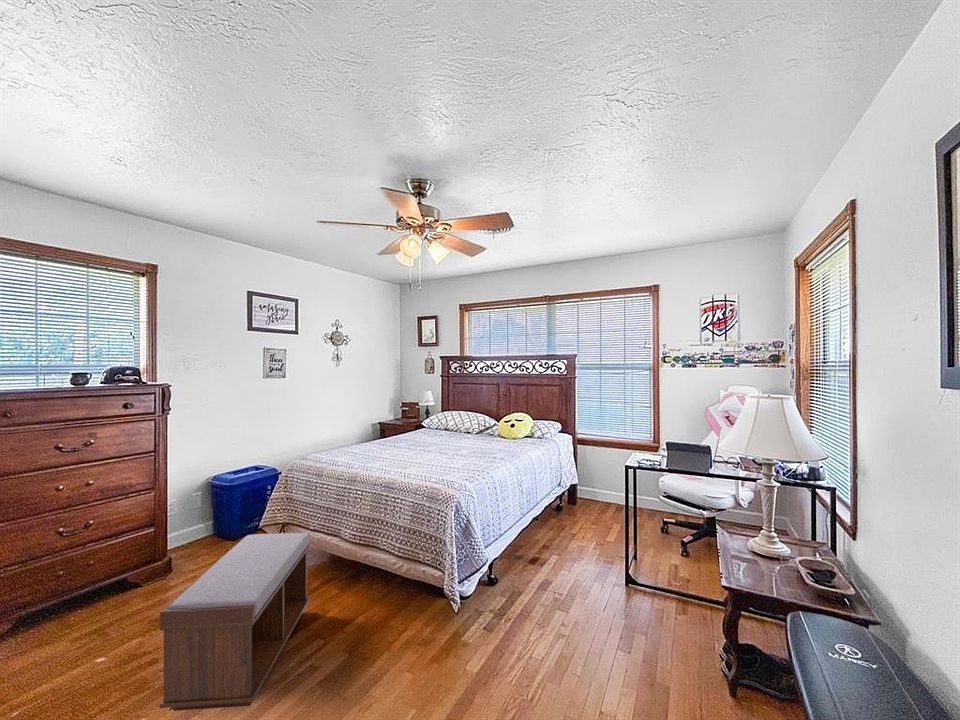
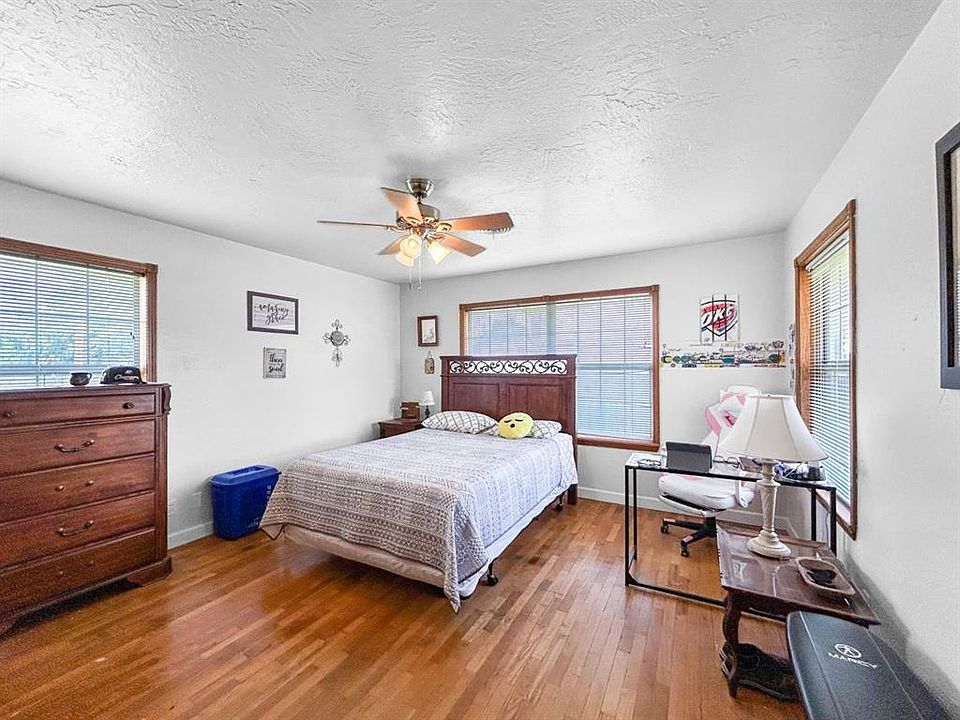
- bench [159,532,311,712]
